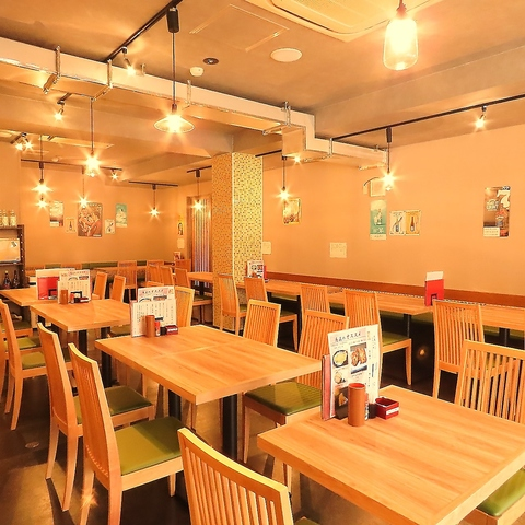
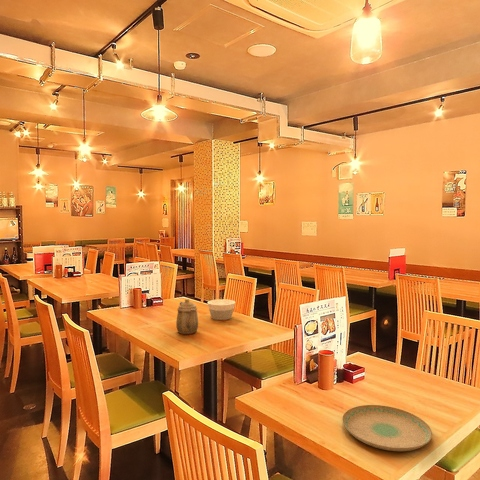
+ teapot [175,298,199,335]
+ bowl [207,298,236,321]
+ plate [341,404,433,452]
